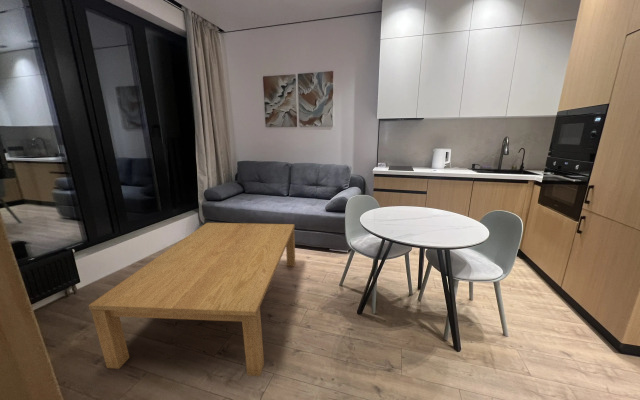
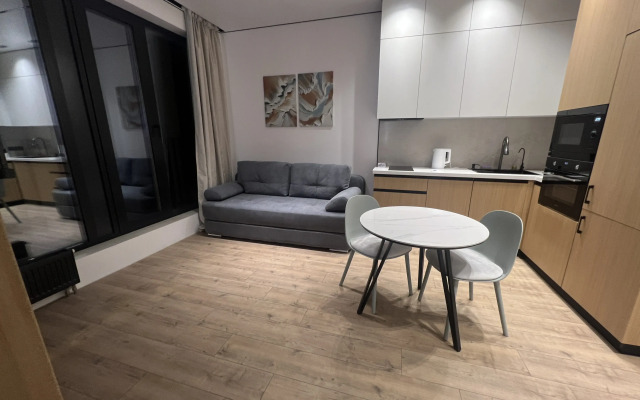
- coffee table [88,222,296,377]
